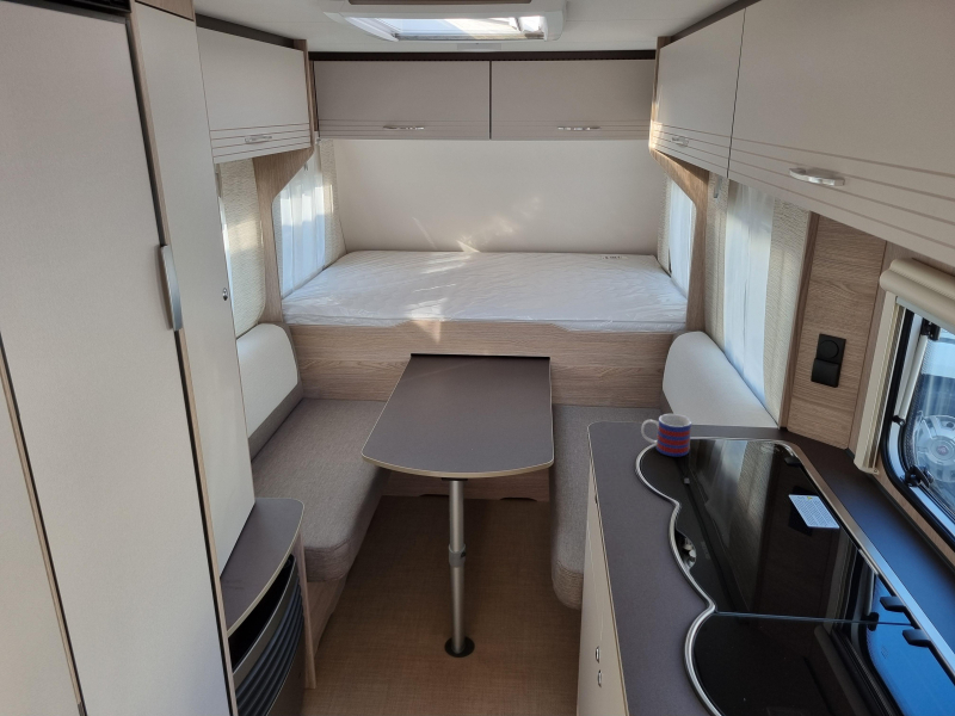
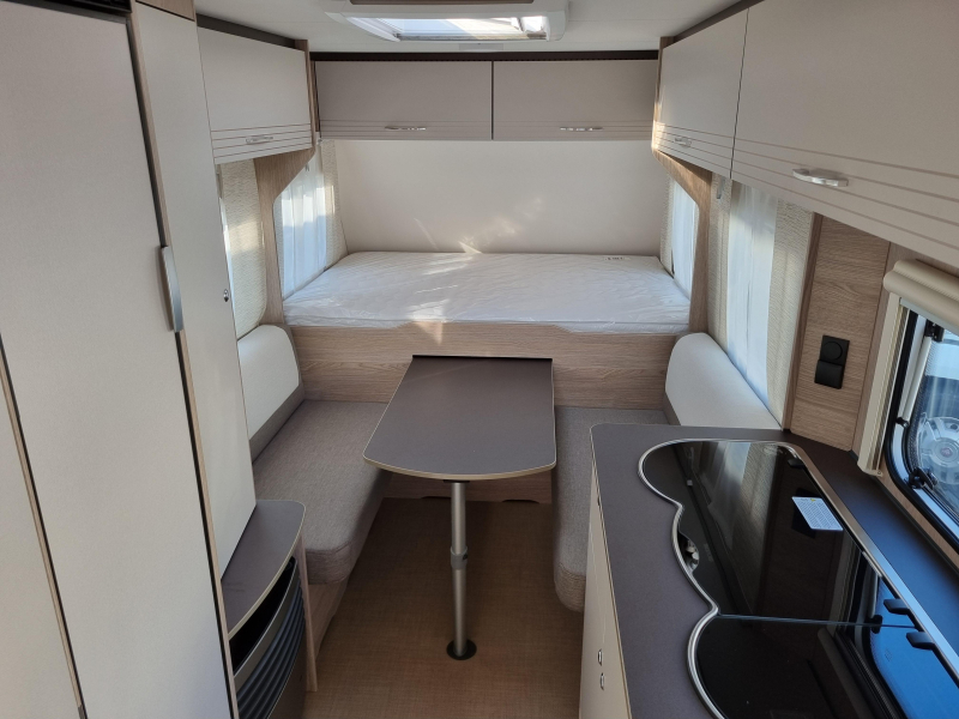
- mug [640,413,694,457]
